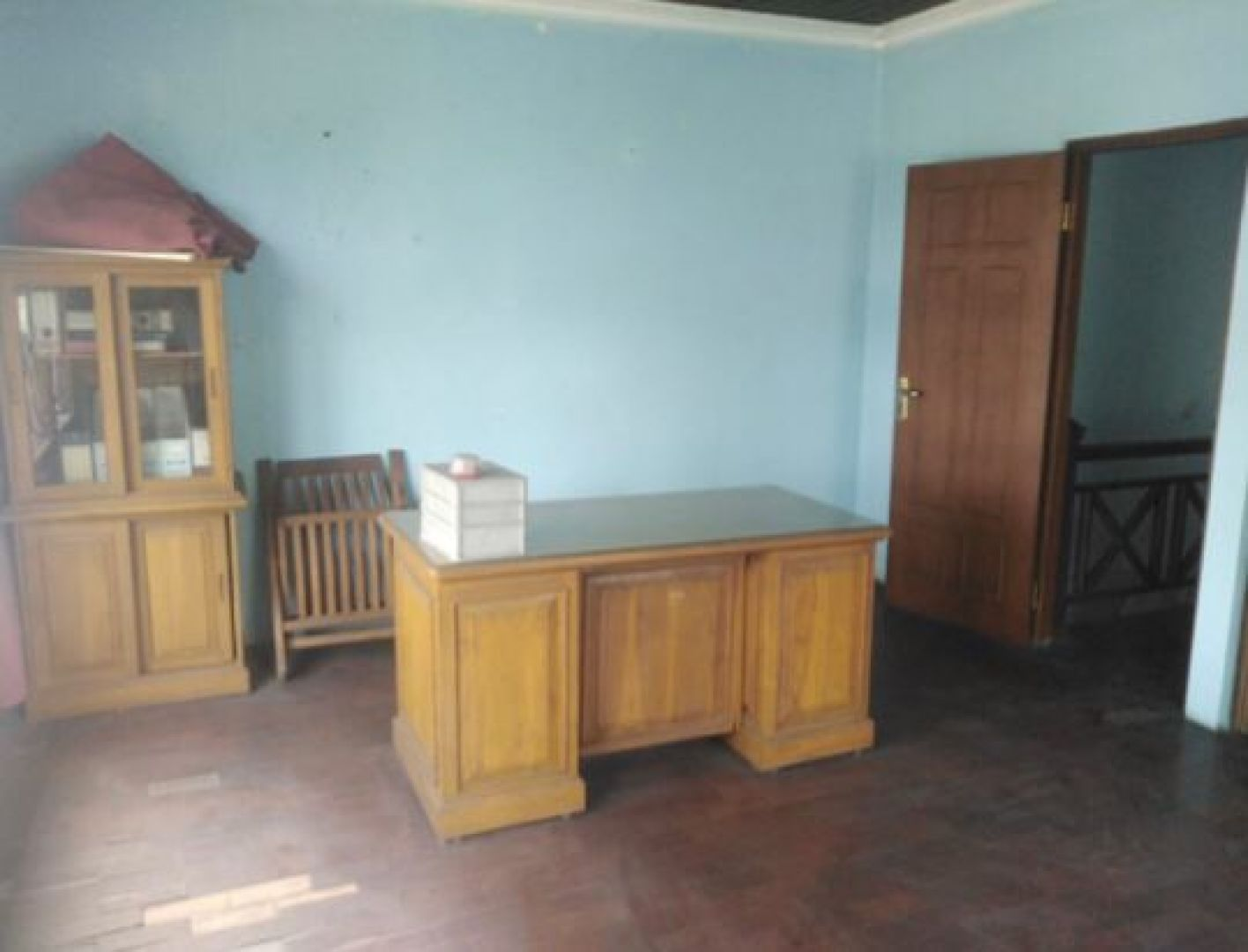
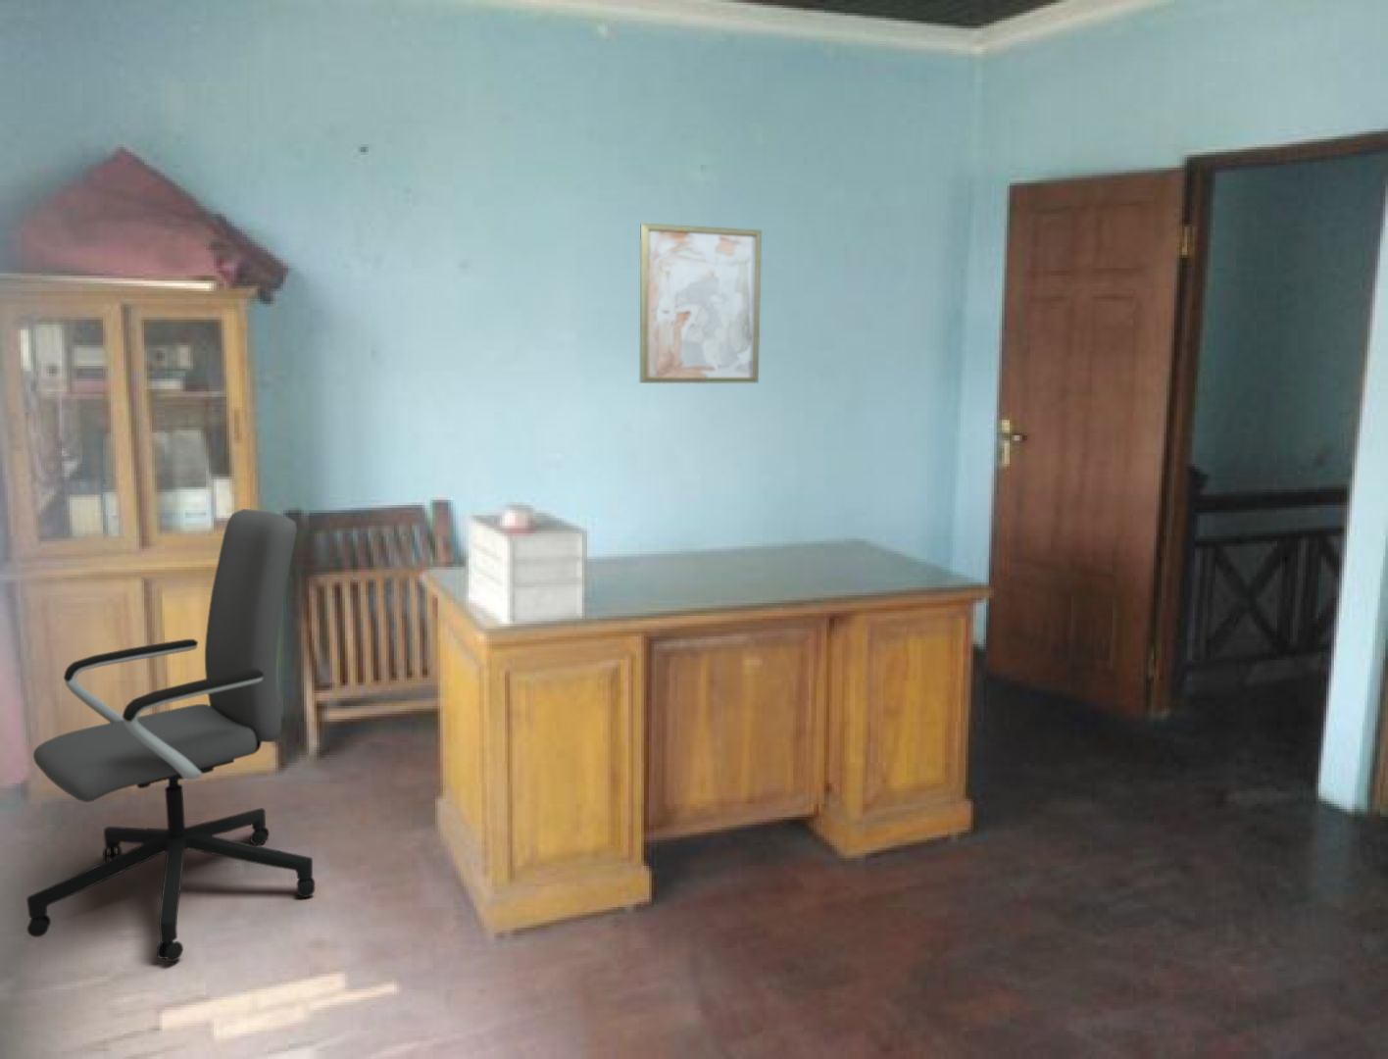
+ office chair [26,508,316,963]
+ wall art [640,222,763,385]
